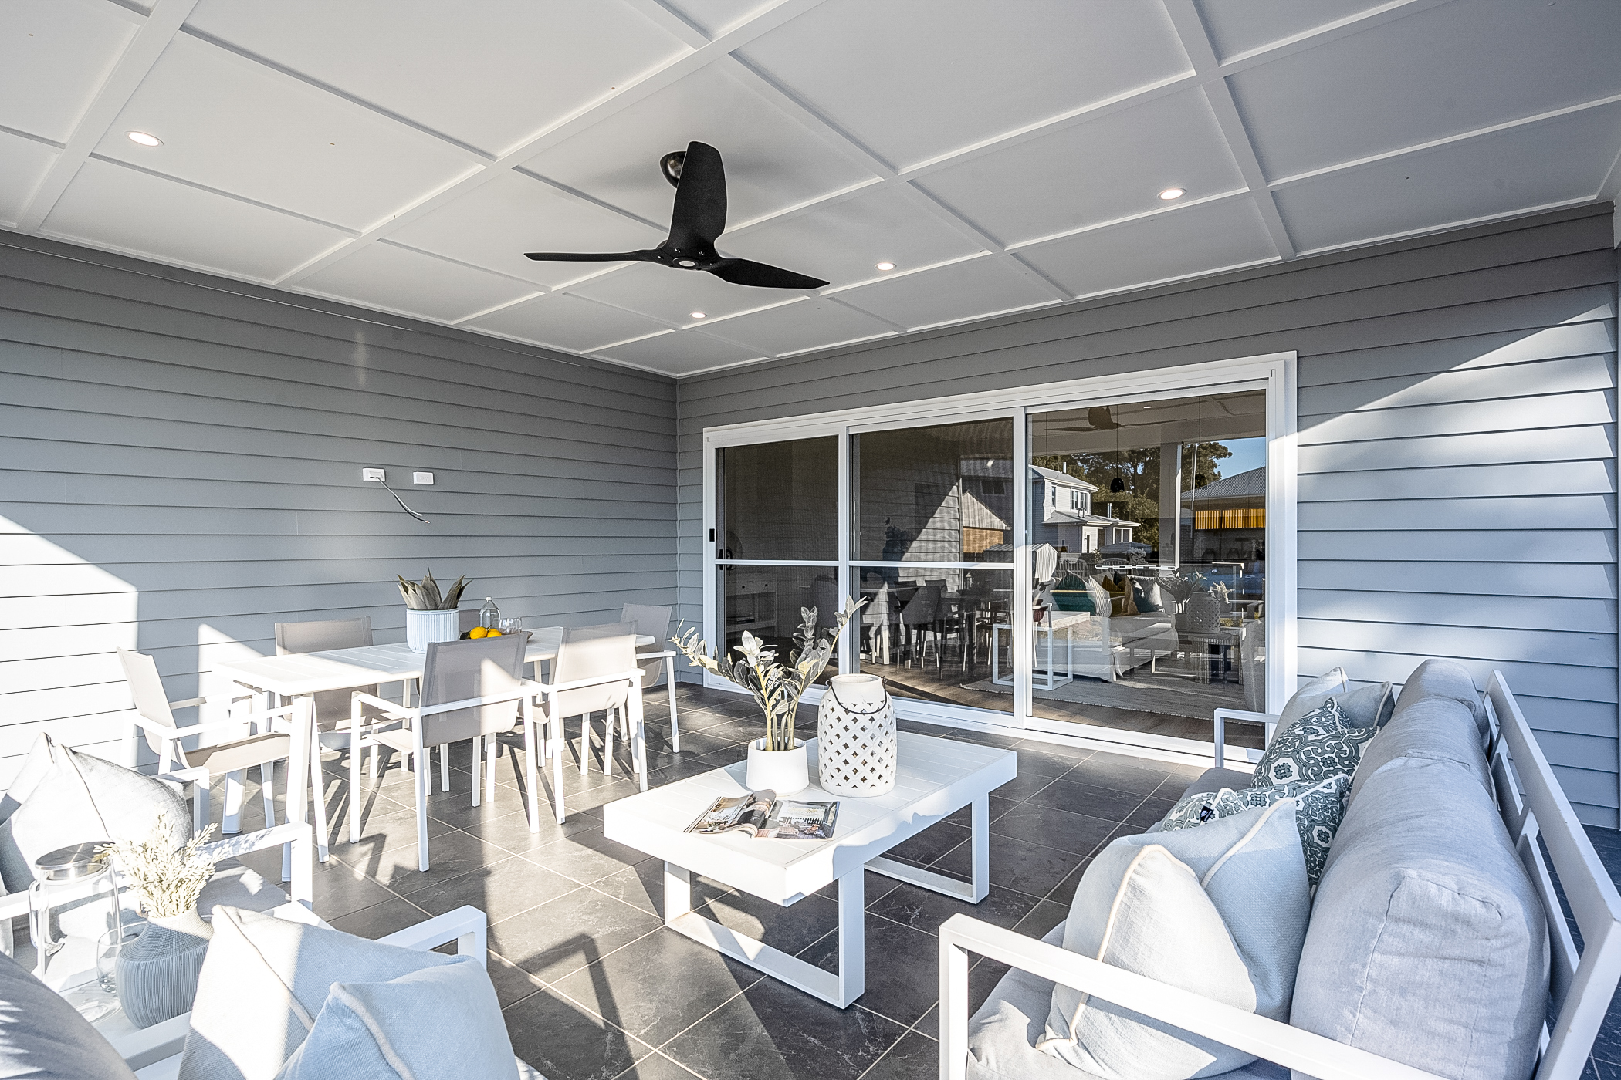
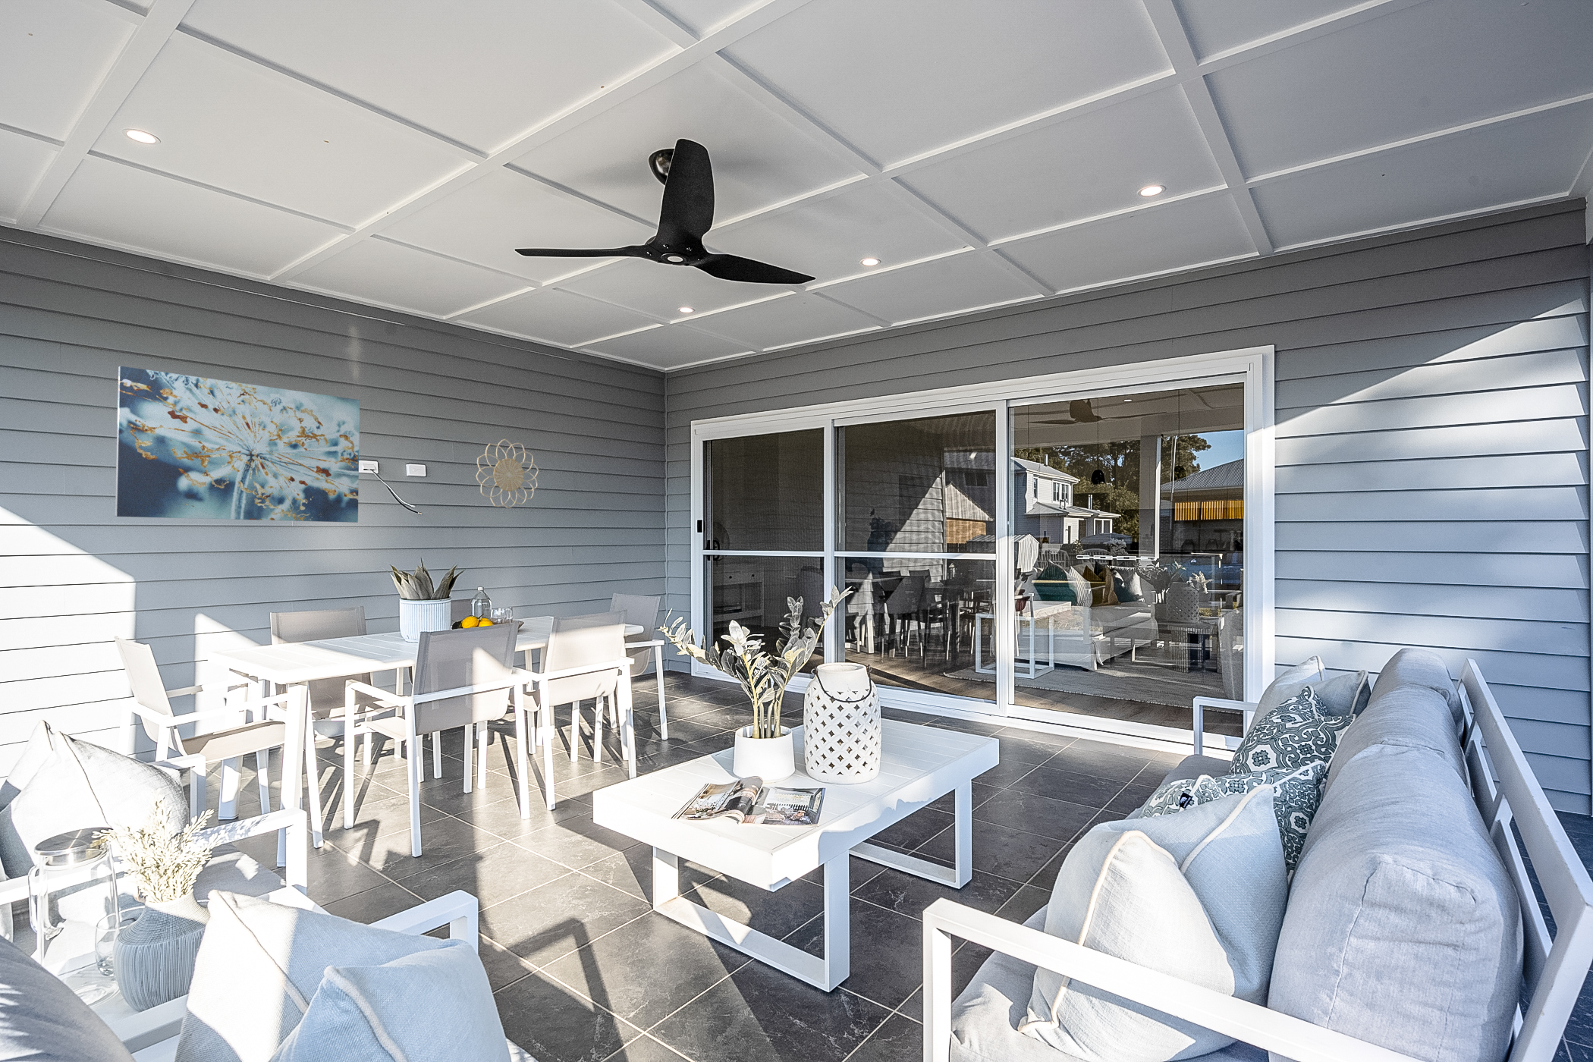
+ wall art [115,365,360,524]
+ decorative wall piece [475,439,539,508]
